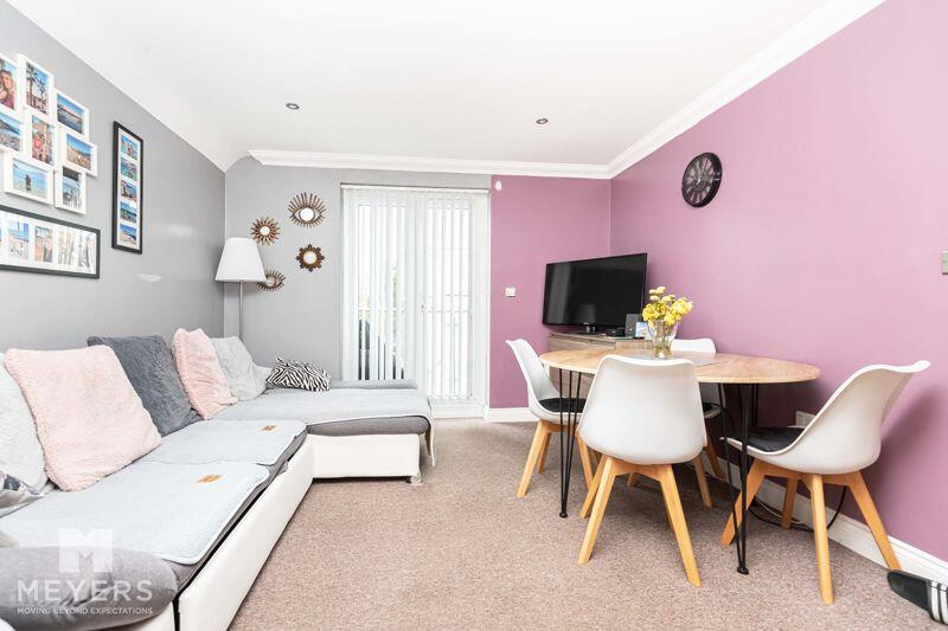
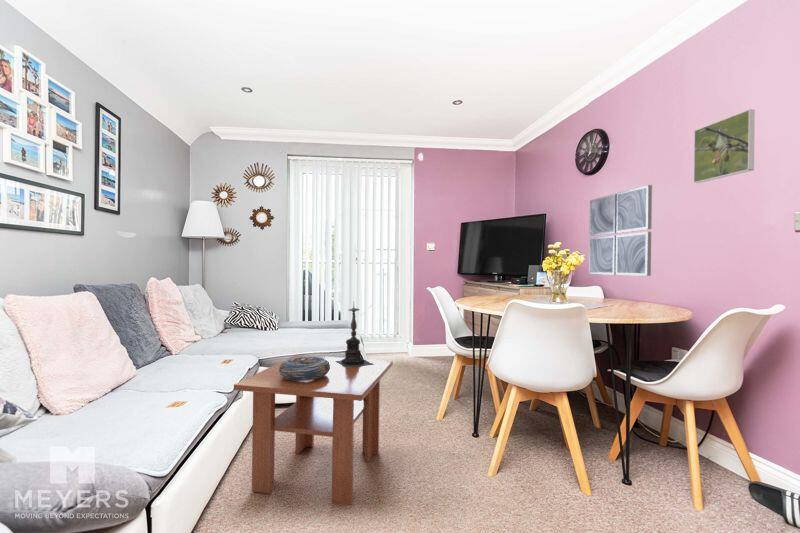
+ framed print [693,108,756,184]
+ coffee table [233,354,394,506]
+ wall art [588,184,653,277]
+ candle holder [334,302,373,368]
+ decorative bowl [279,355,330,381]
